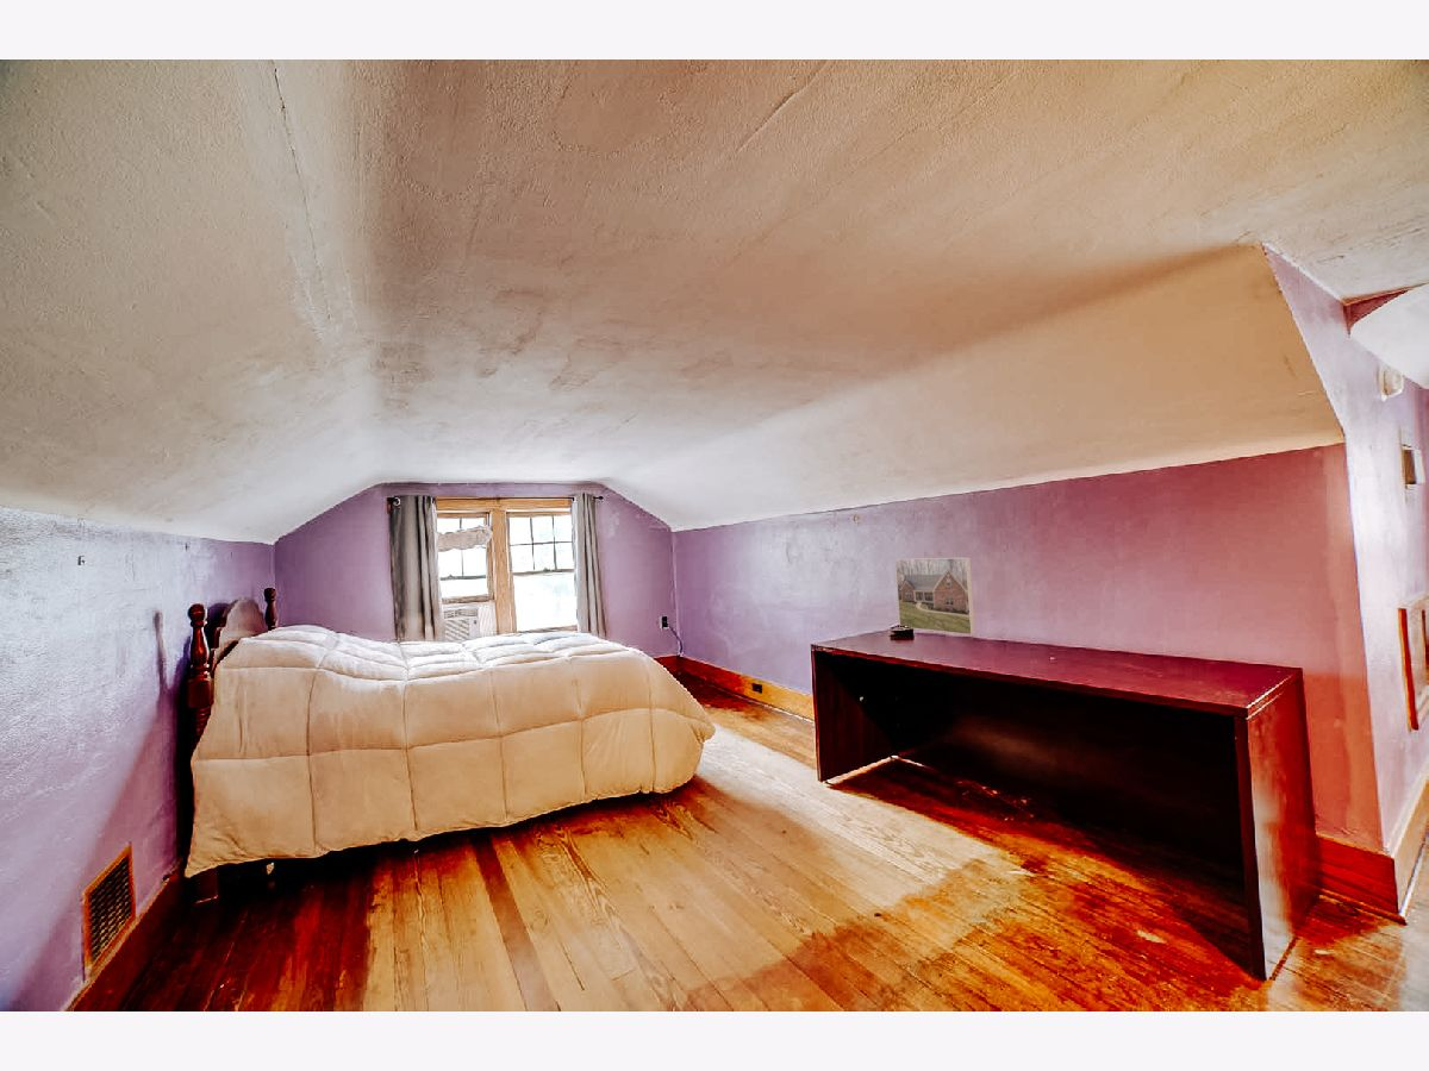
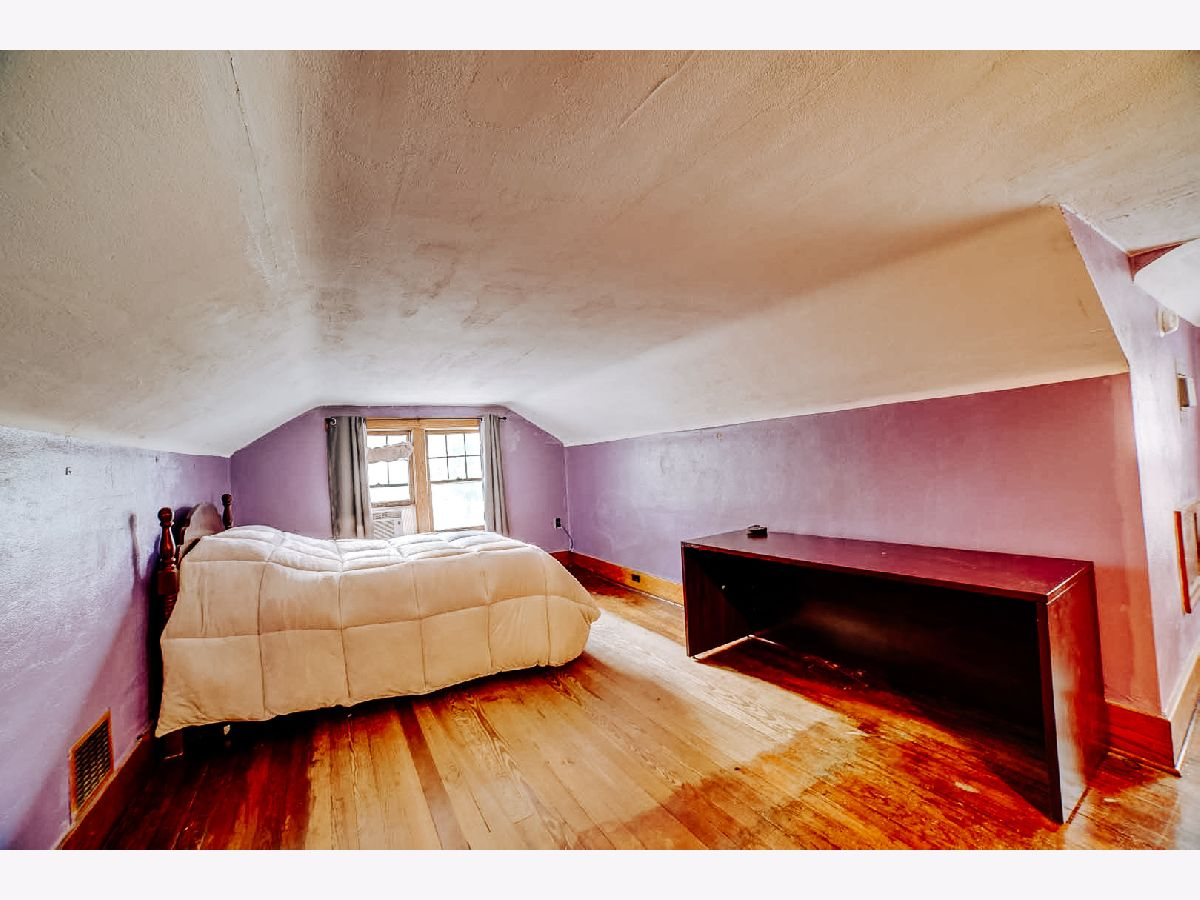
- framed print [894,557,976,637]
